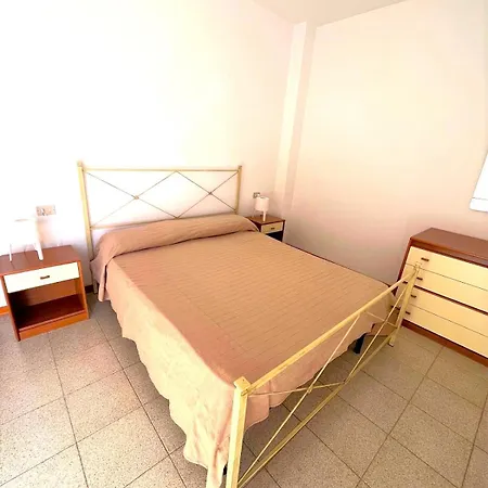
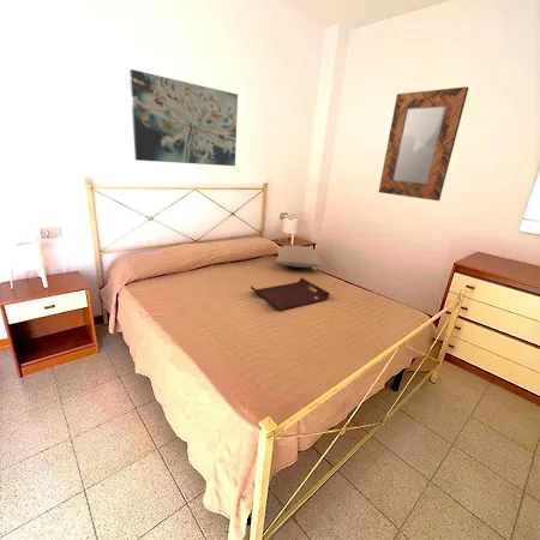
+ home mirror [378,85,469,202]
+ serving tray [250,276,331,311]
+ wall art [128,68,239,167]
+ pillow [274,245,324,269]
